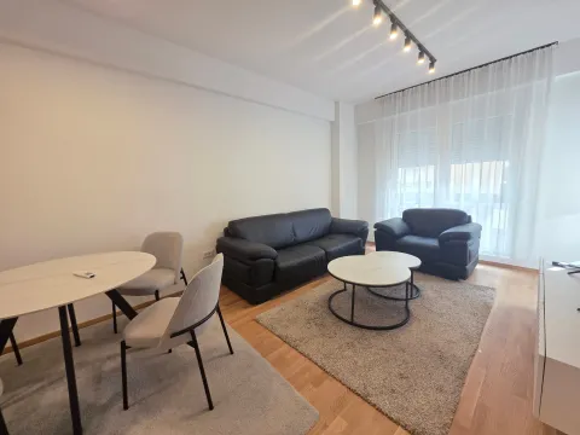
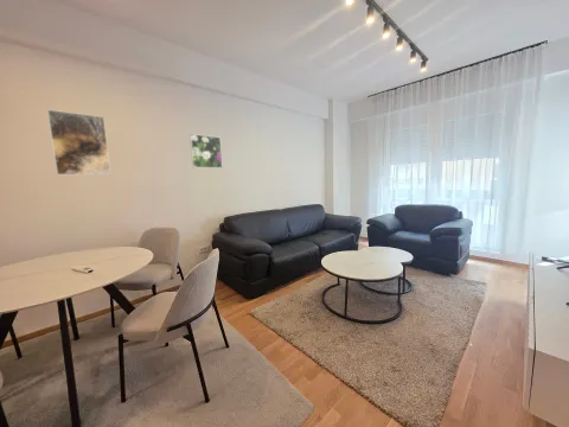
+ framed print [46,108,113,176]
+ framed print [188,133,224,170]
